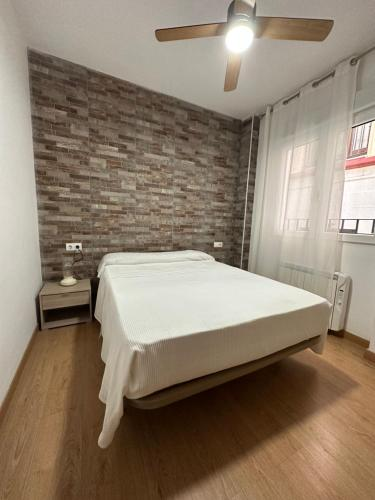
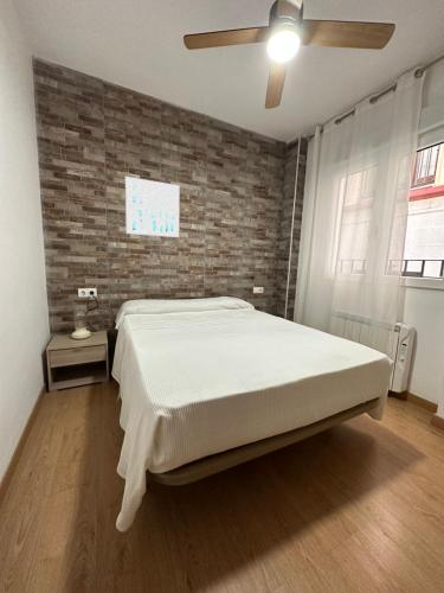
+ wall art [124,176,180,238]
